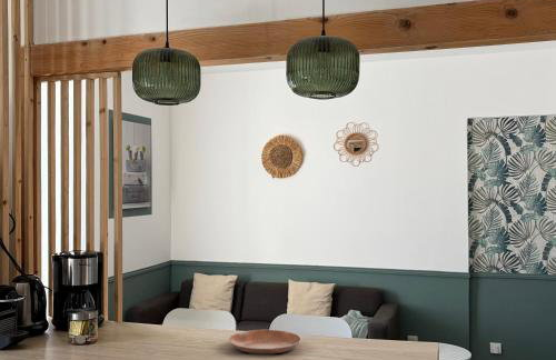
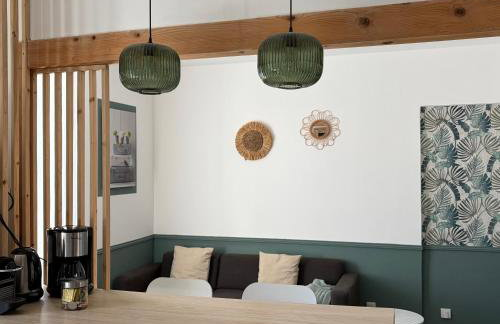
- bowl [228,329,302,356]
